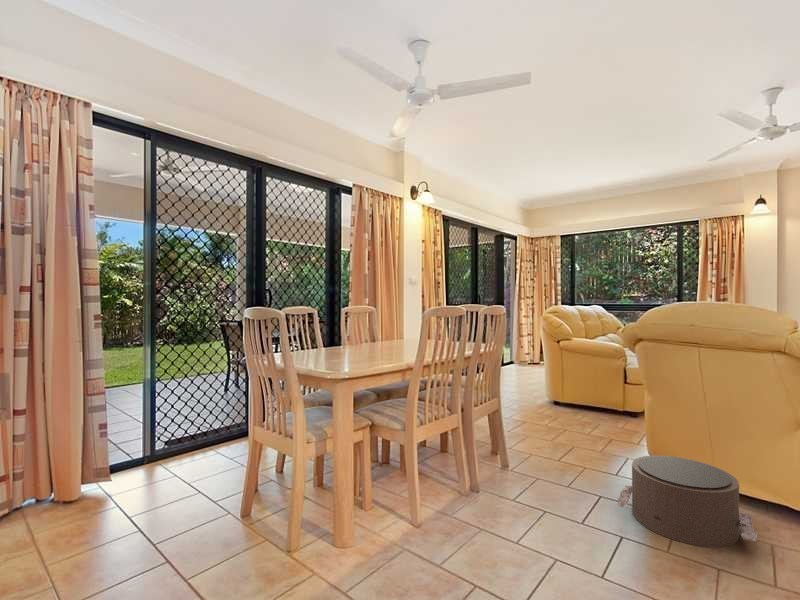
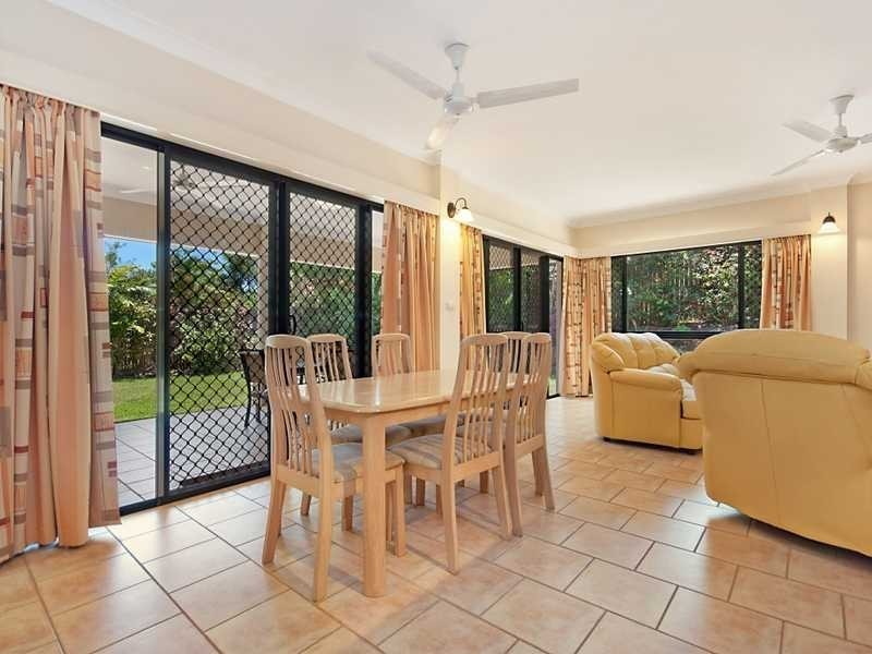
- pouf [616,455,758,548]
